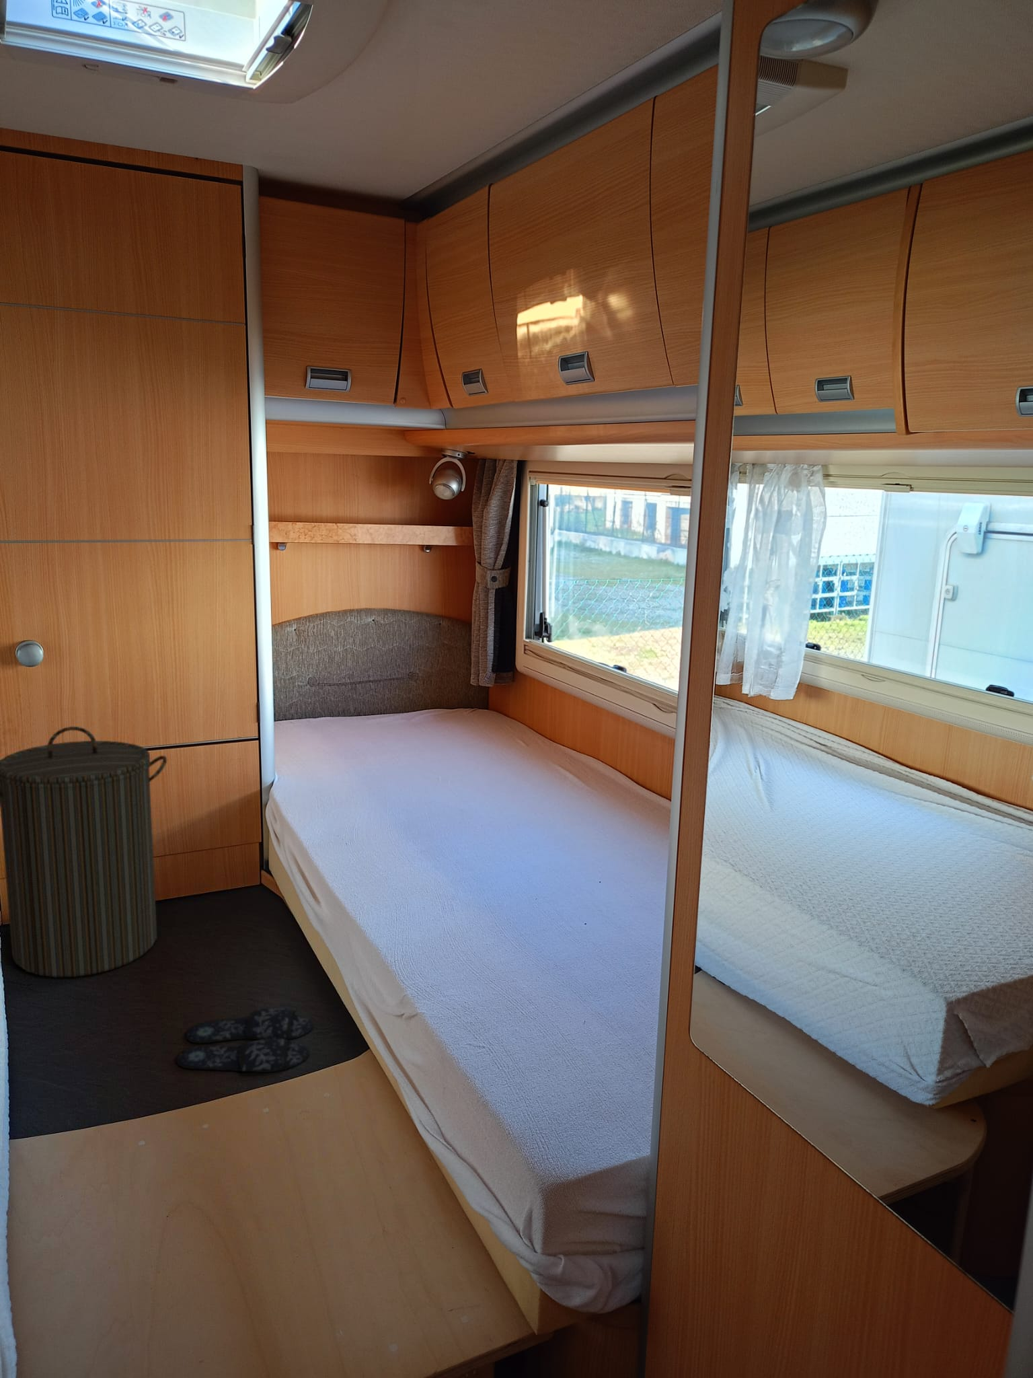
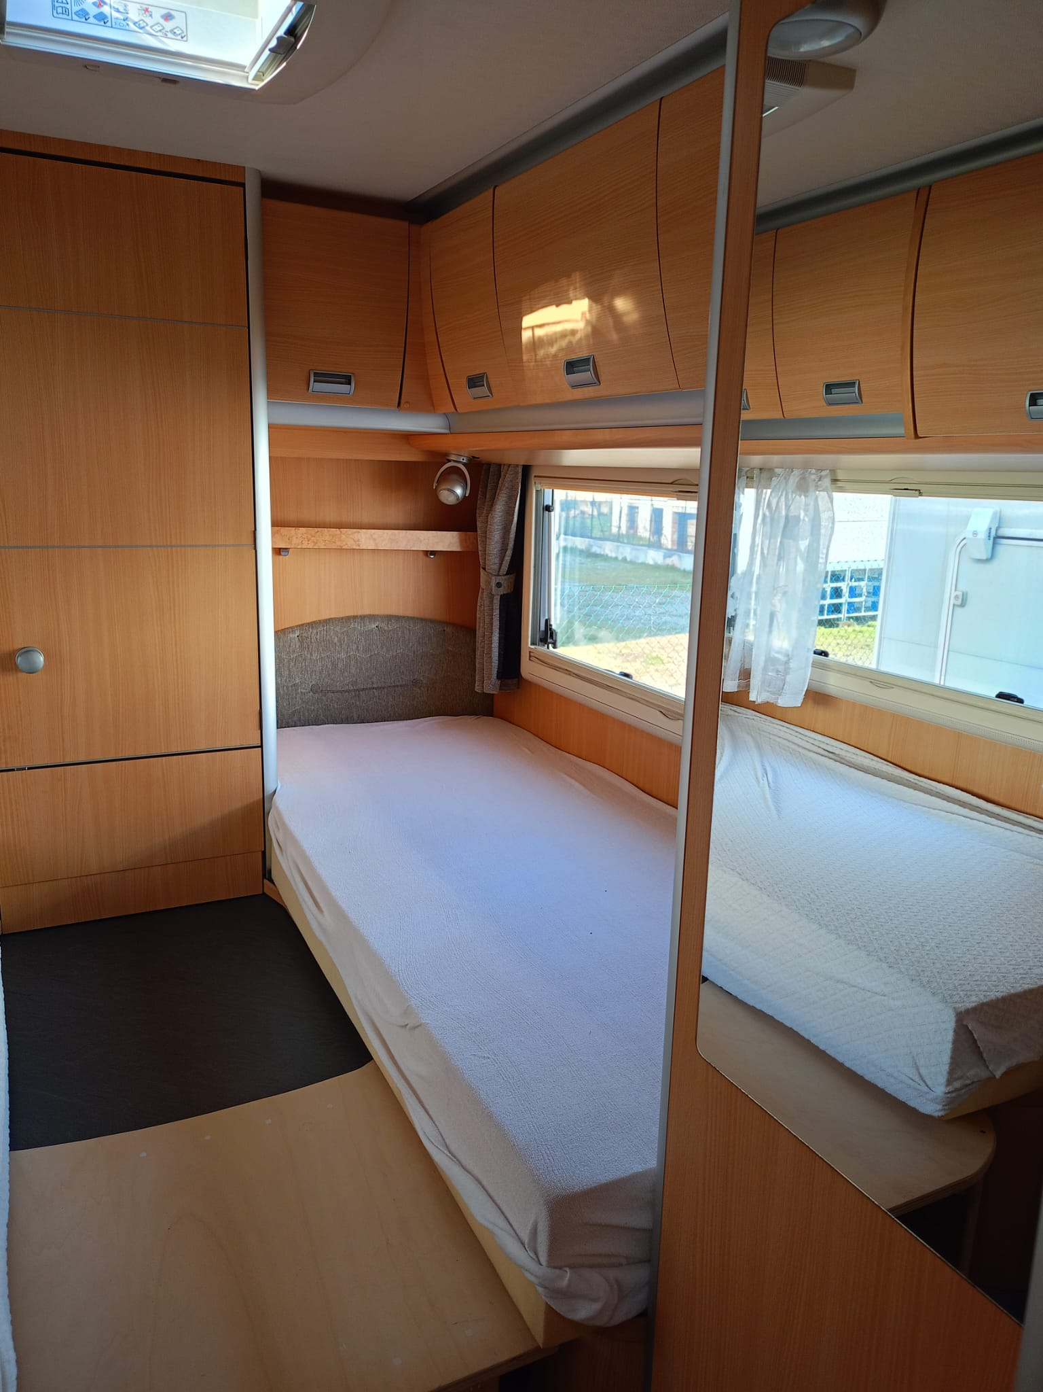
- laundry hamper [0,726,167,978]
- slippers [176,1007,314,1073]
